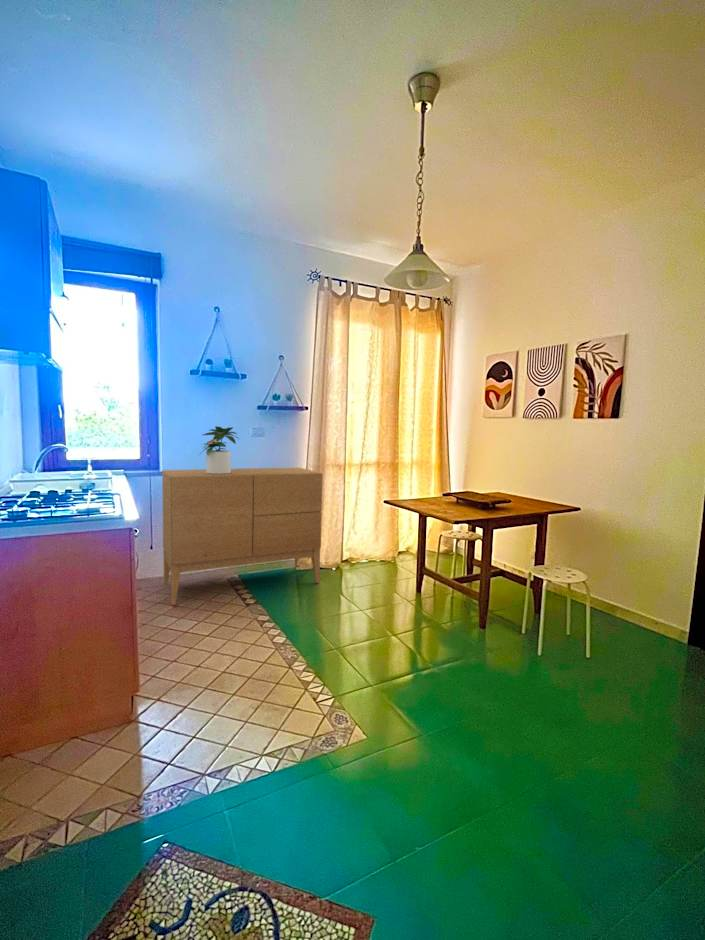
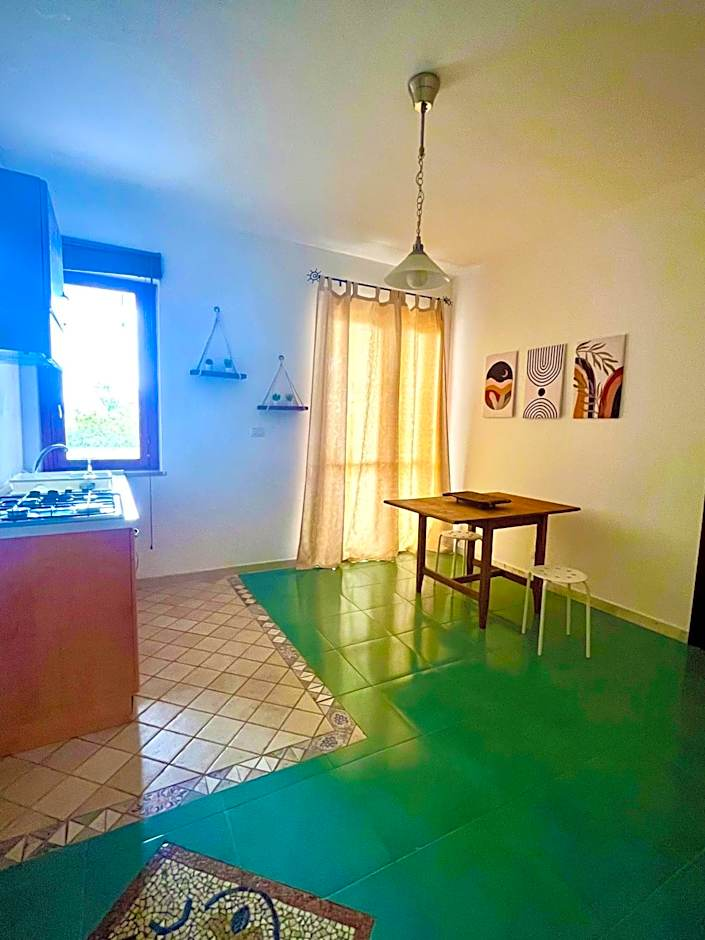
- sideboard [161,467,324,606]
- potted plant [199,425,240,474]
